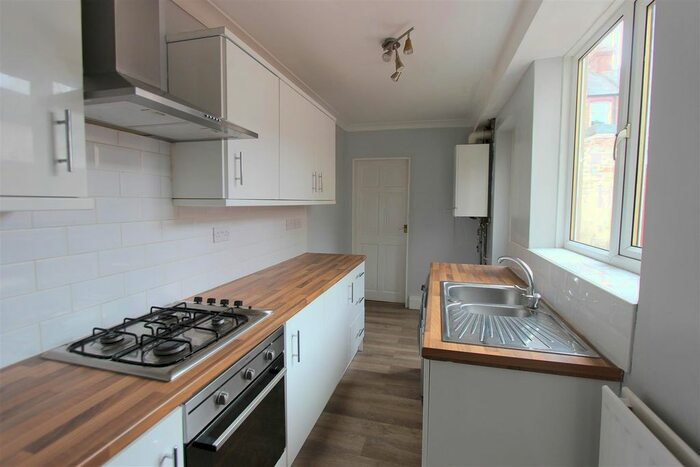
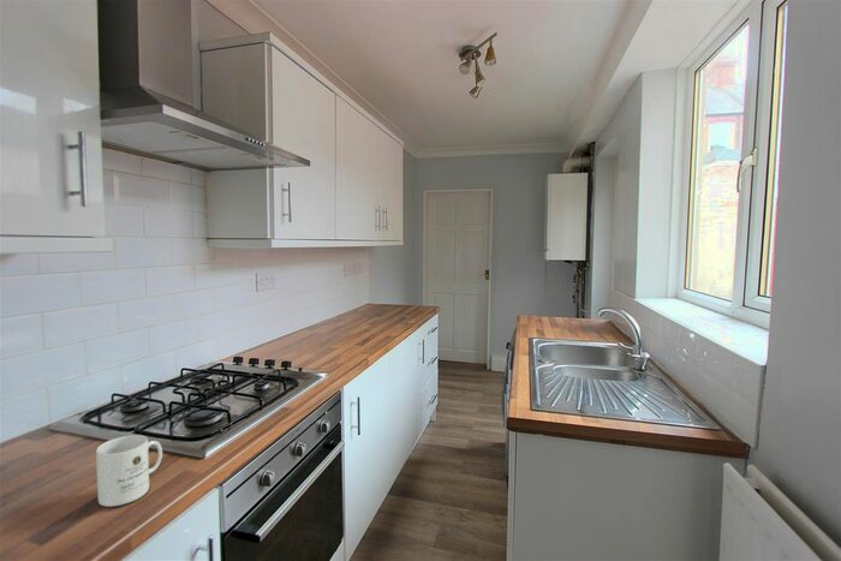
+ mug [95,434,163,508]
